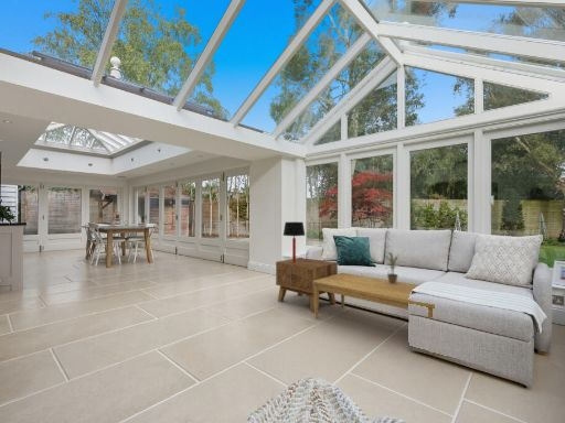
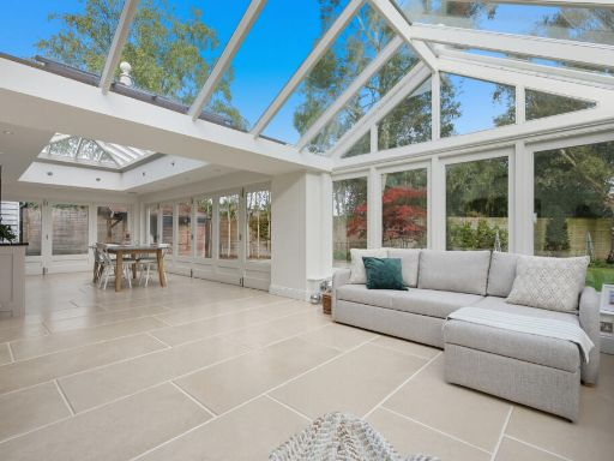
- side table [275,257,339,313]
- coffee table [313,272,435,356]
- table lamp [282,221,307,262]
- potted plant [383,249,407,284]
